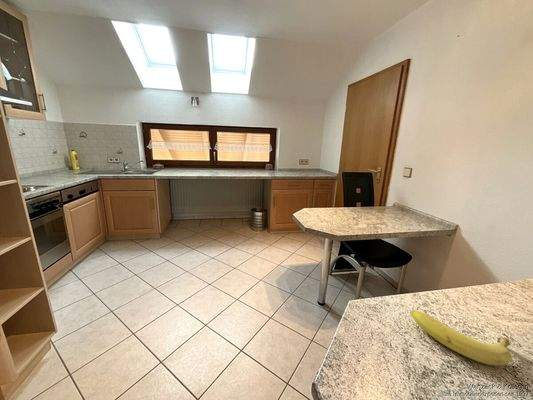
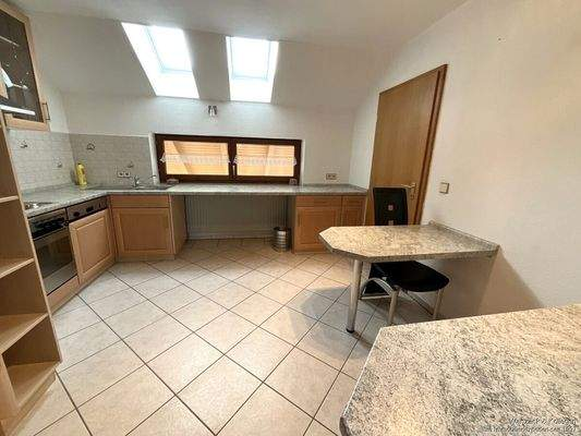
- fruit [410,309,513,367]
